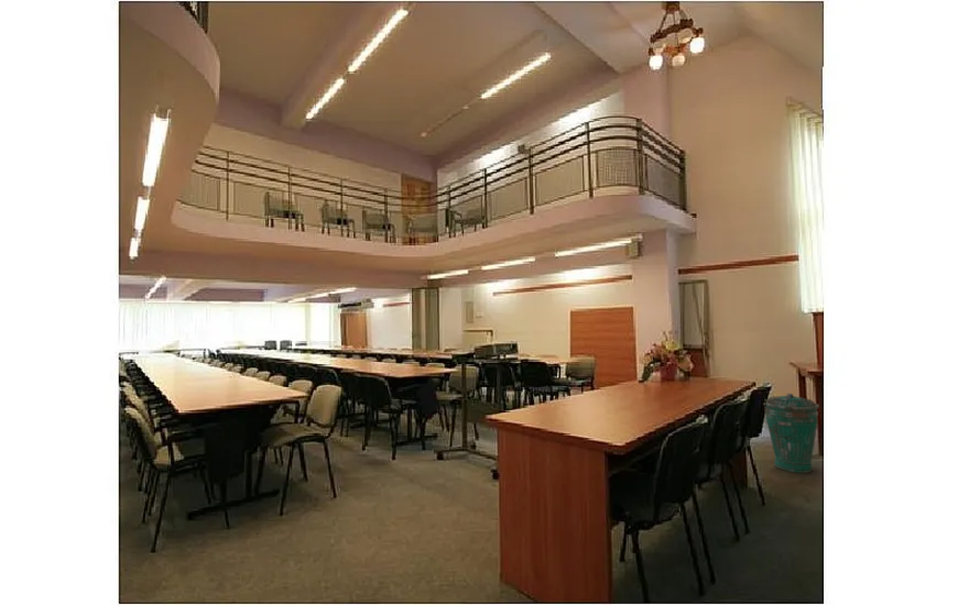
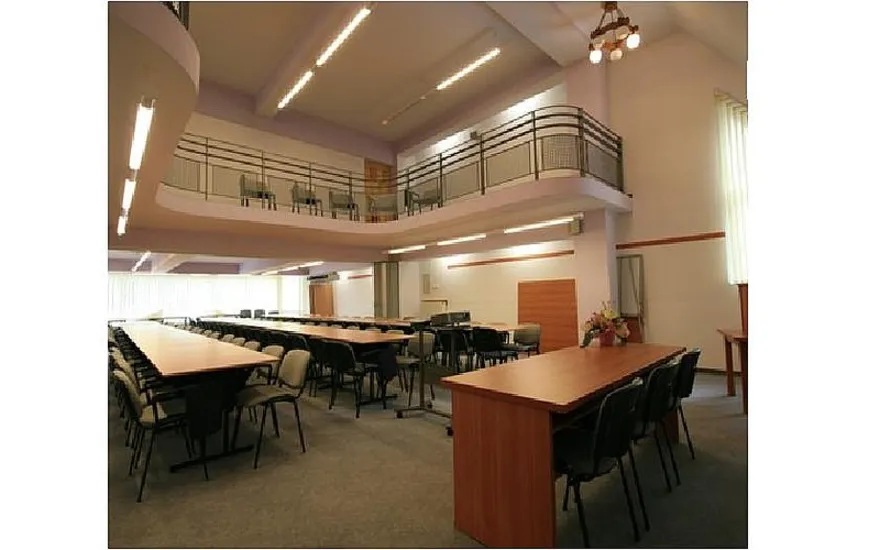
- trash can [764,393,820,474]
